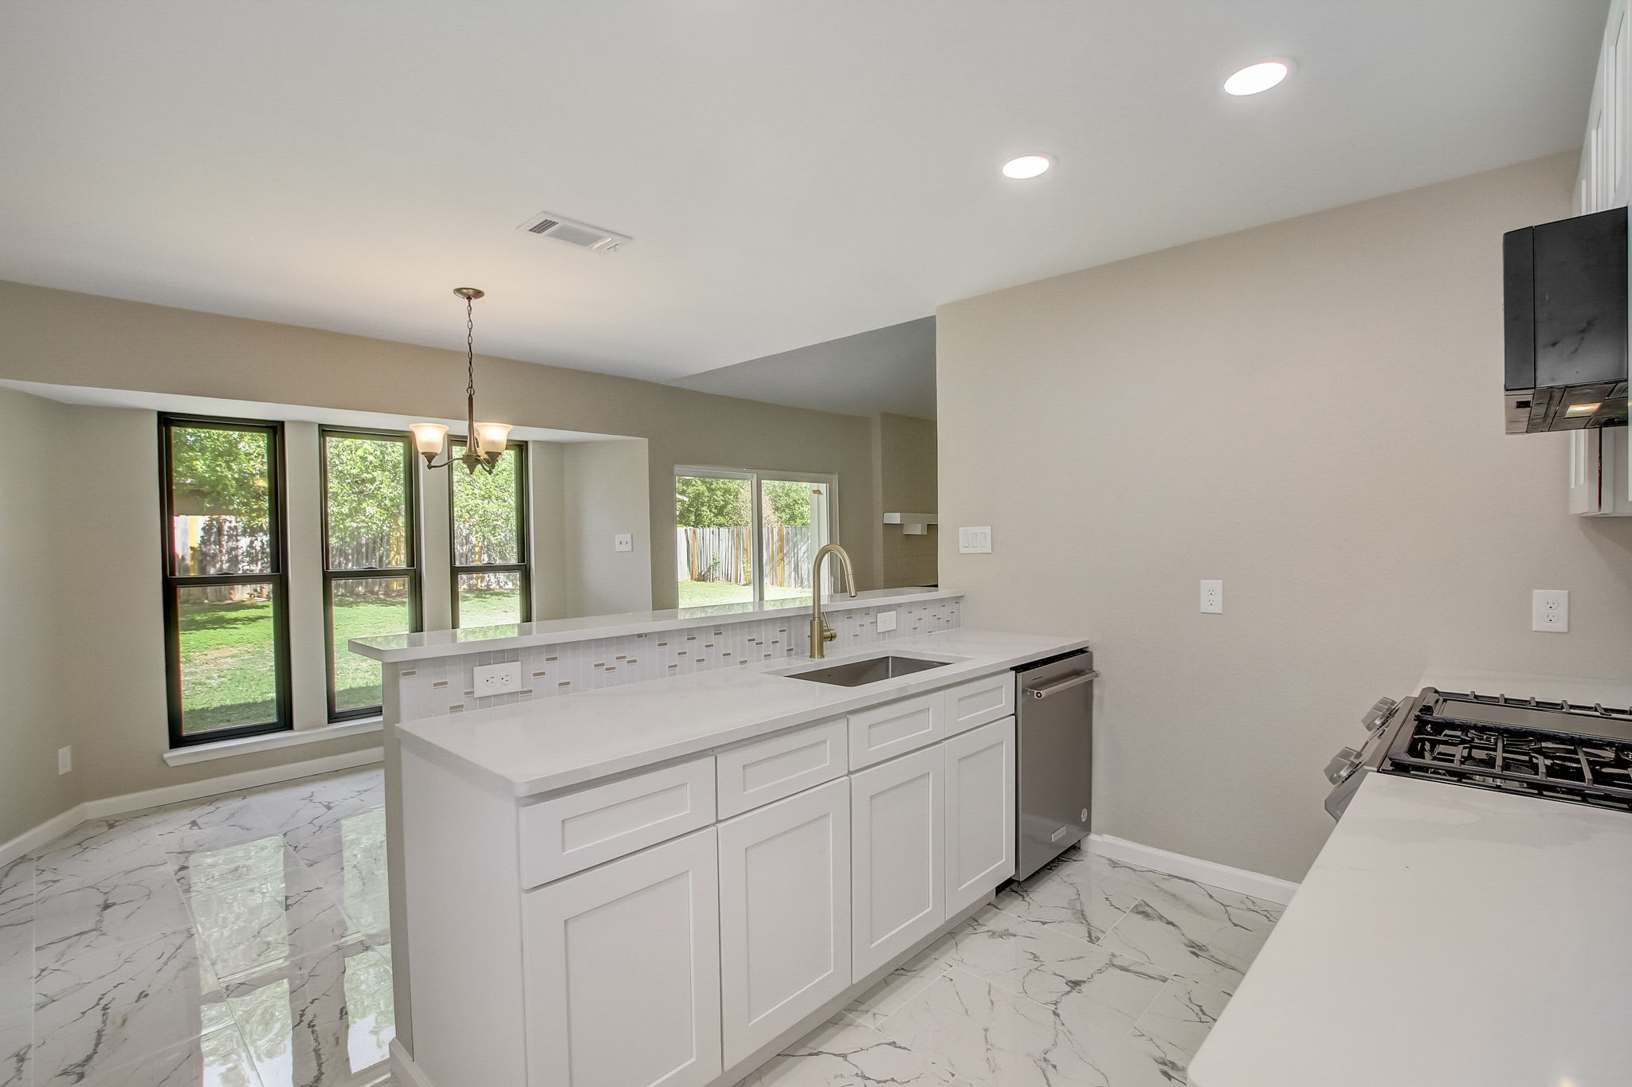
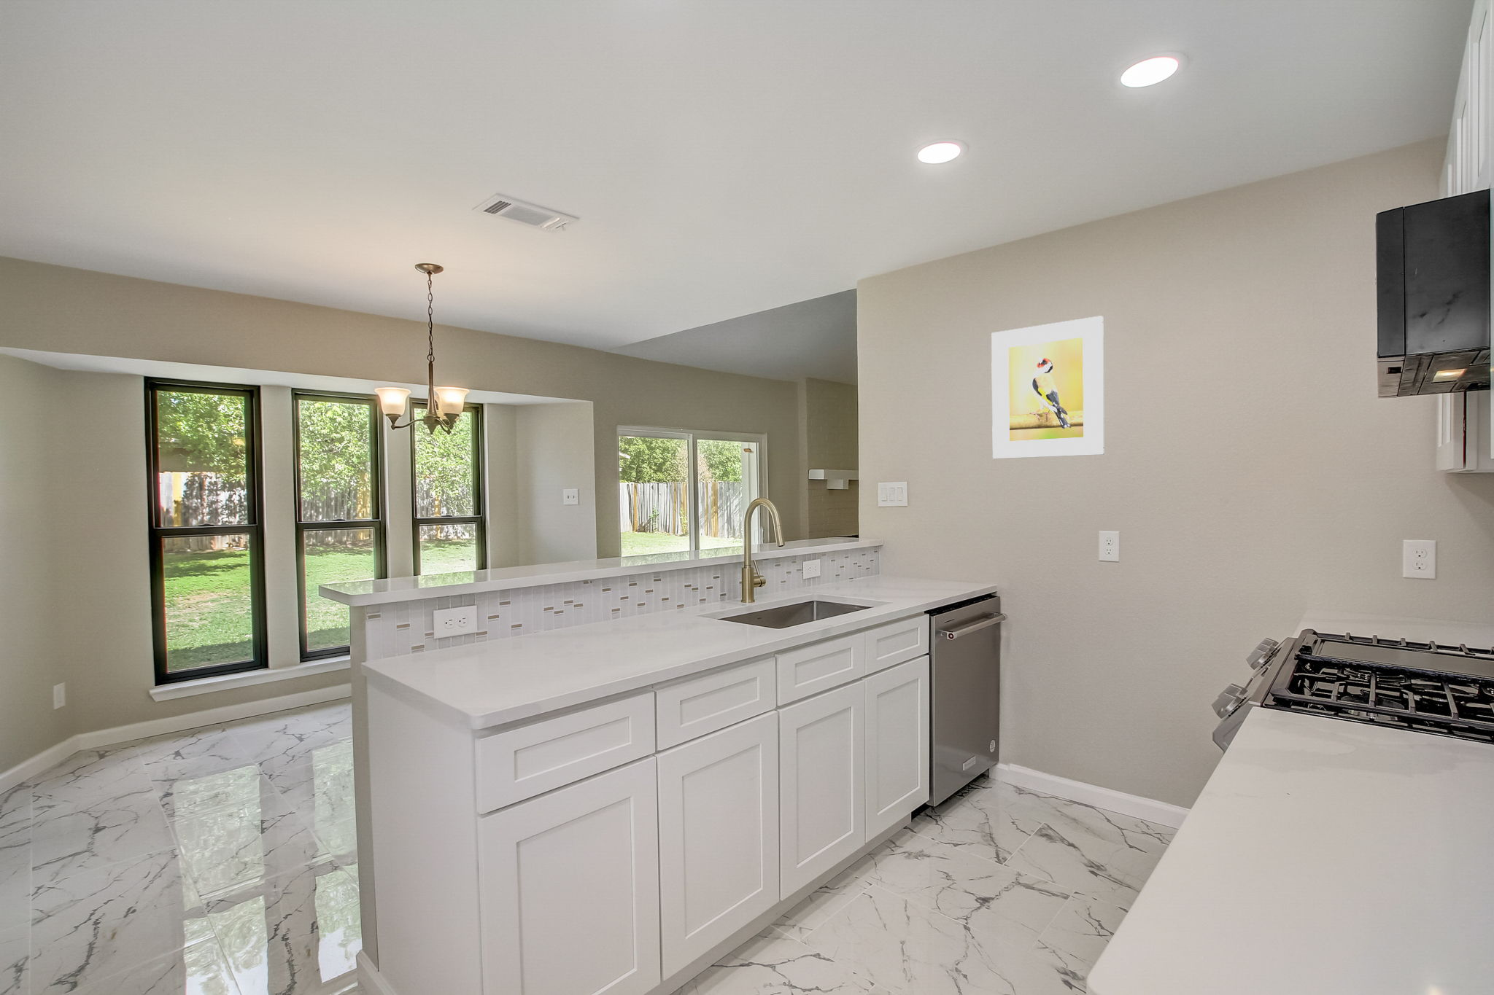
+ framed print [991,315,1105,460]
